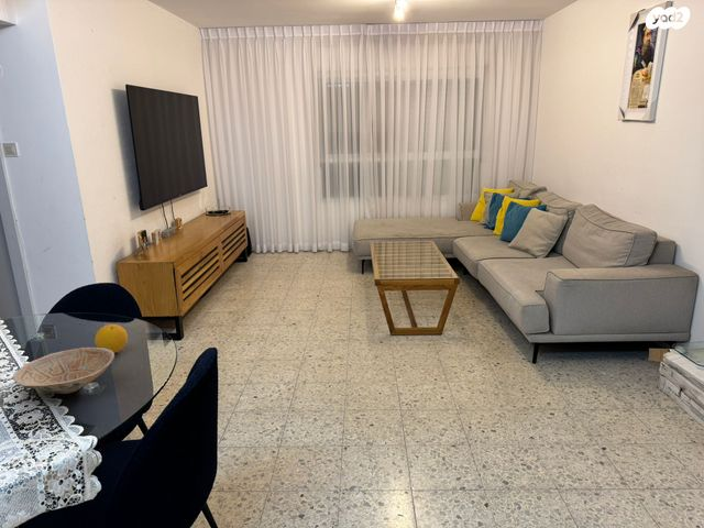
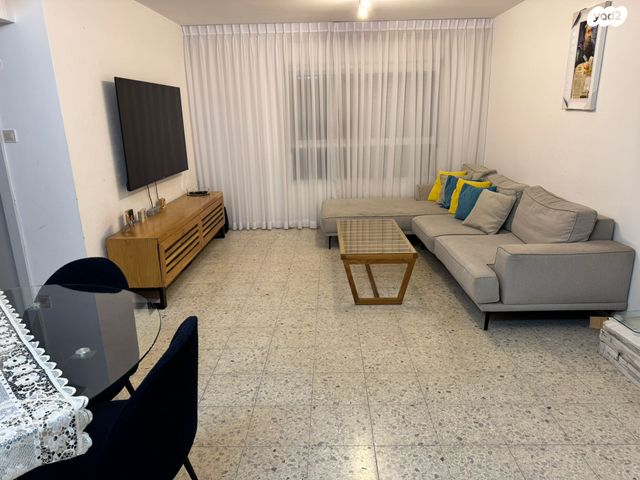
- fruit [94,323,129,354]
- bowl [12,346,116,395]
